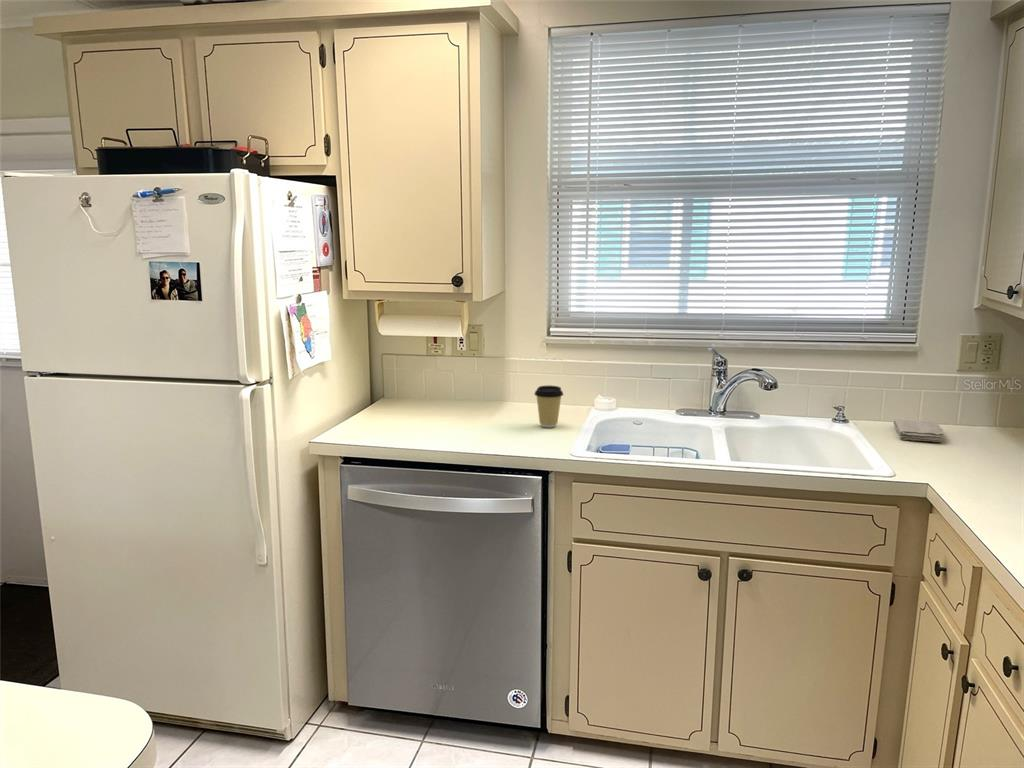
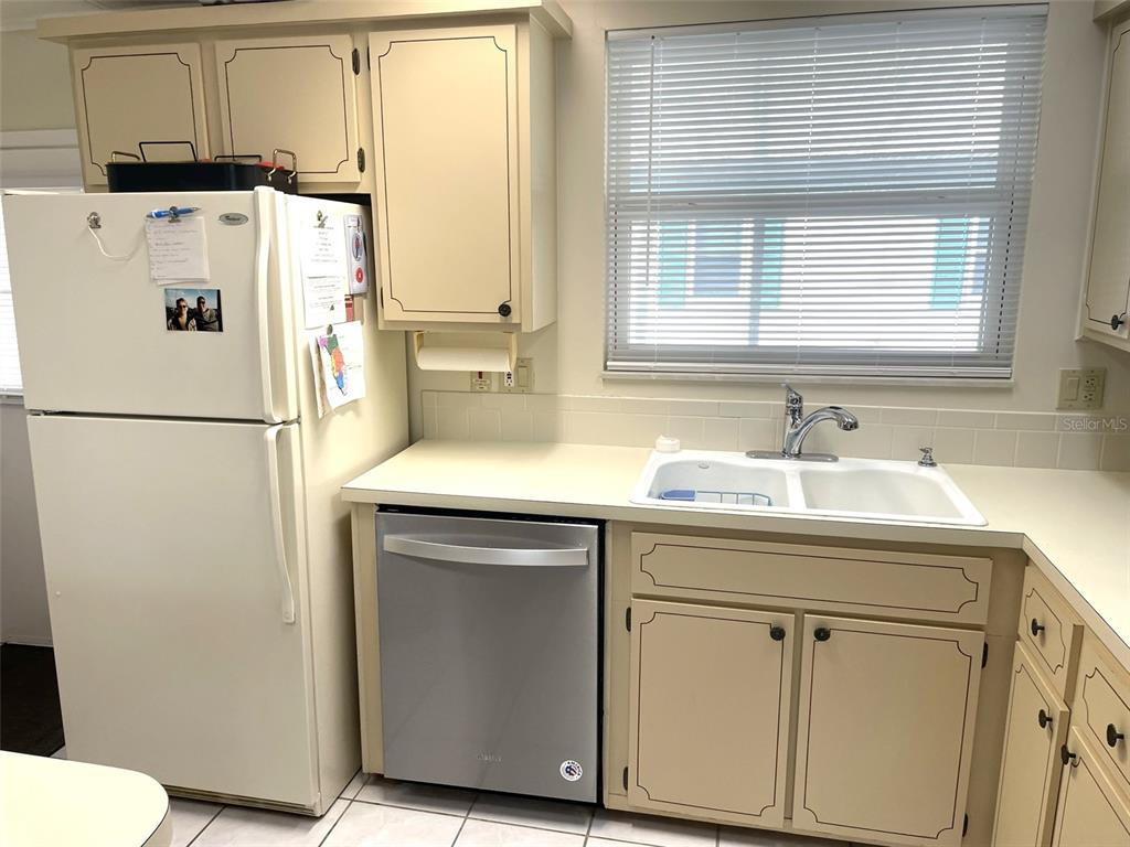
- washcloth [892,418,945,443]
- coffee cup [533,385,564,429]
